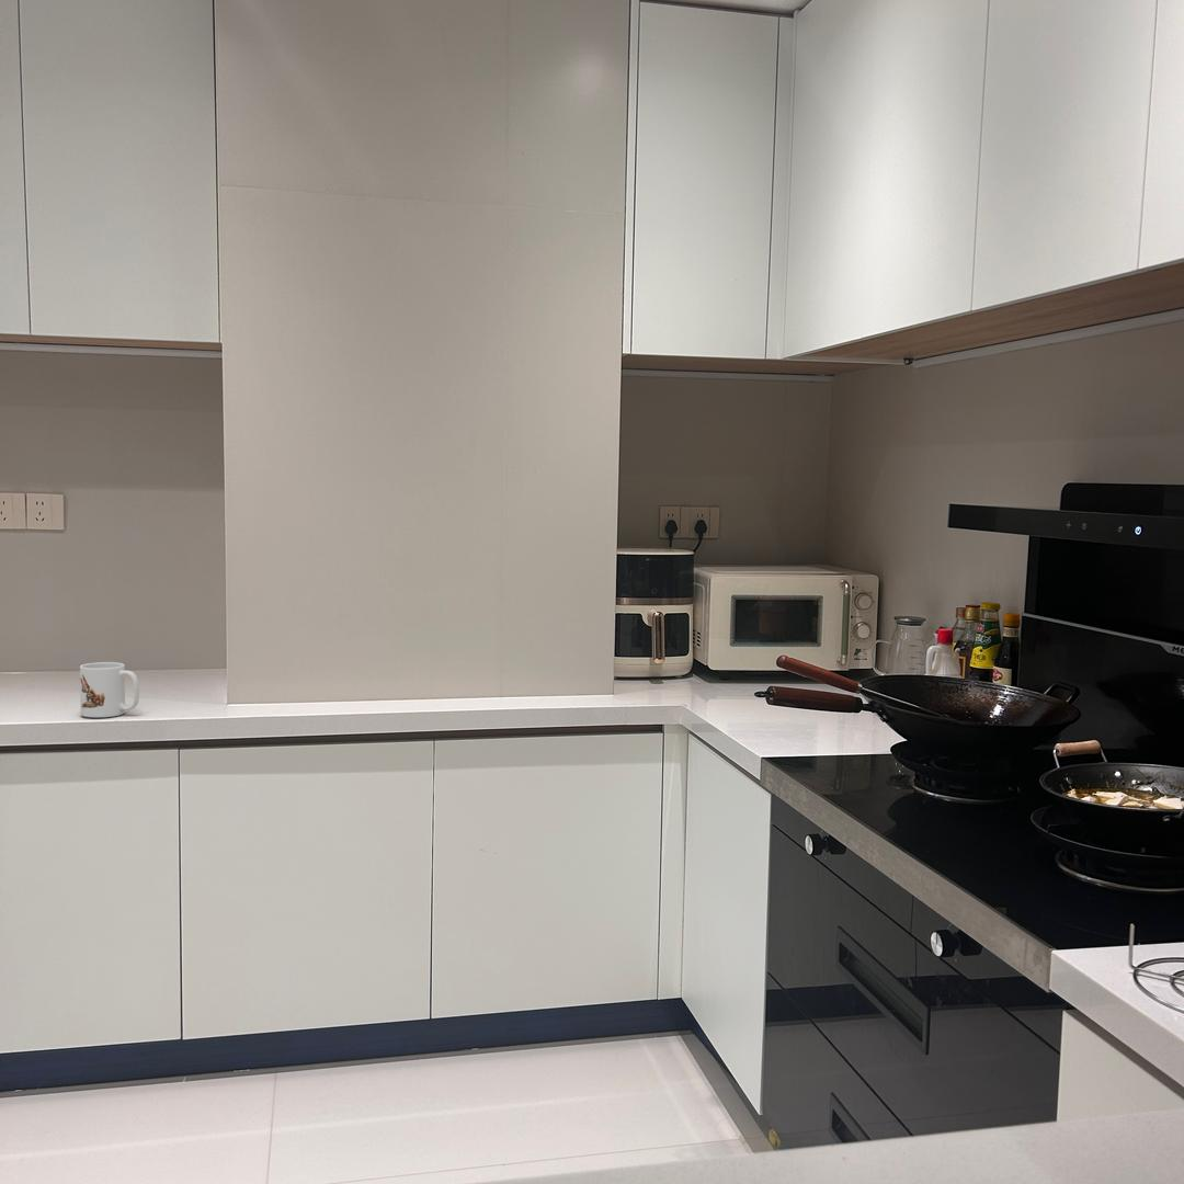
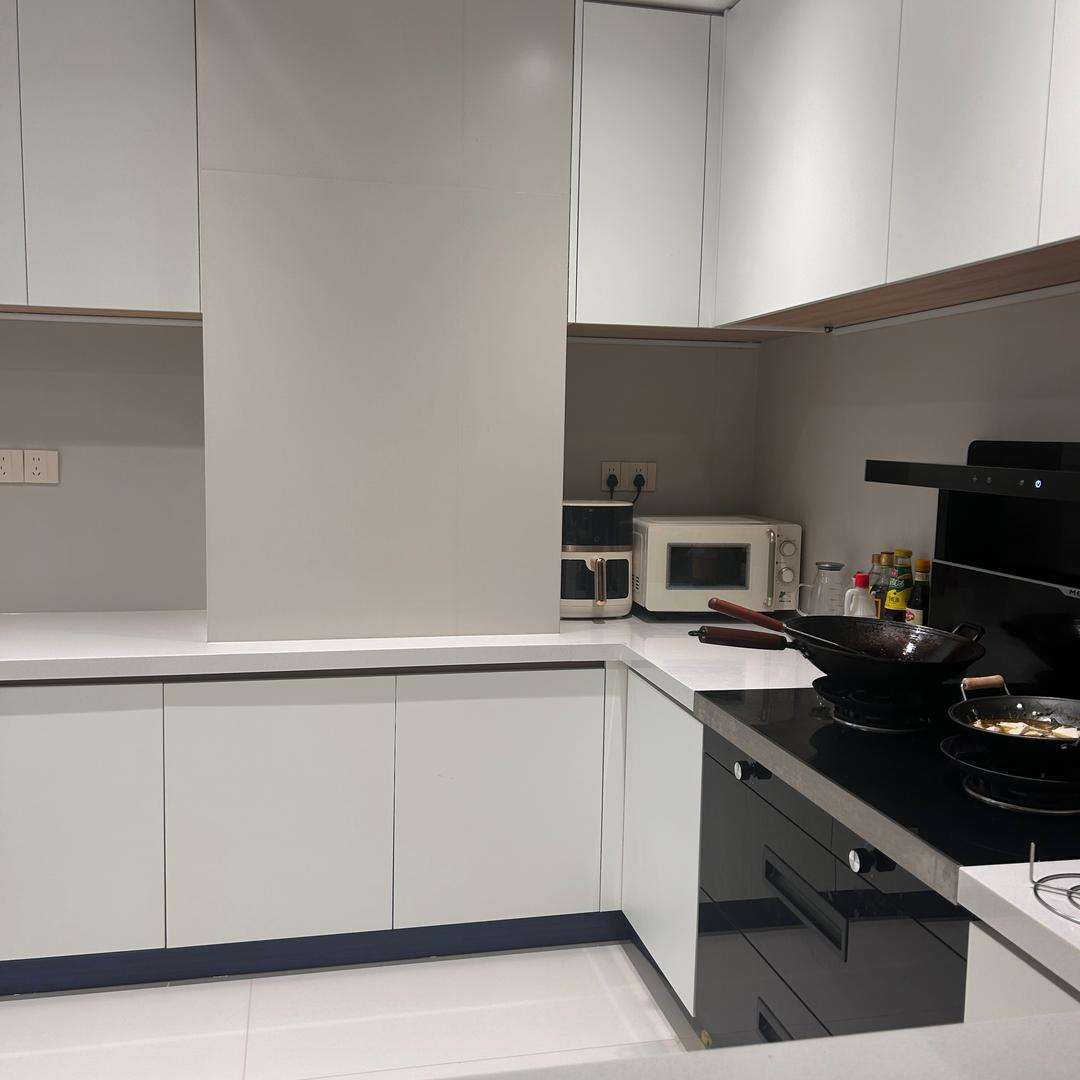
- mug [79,661,140,718]
